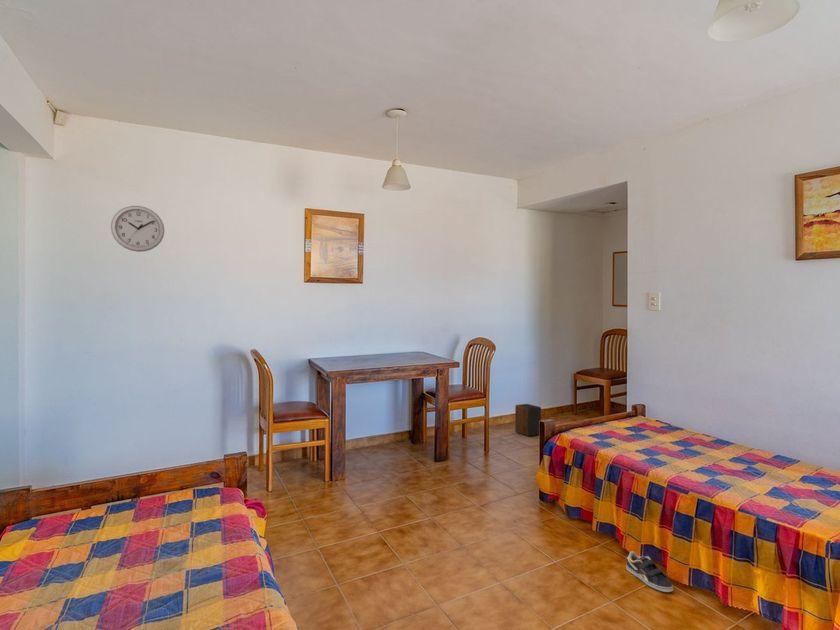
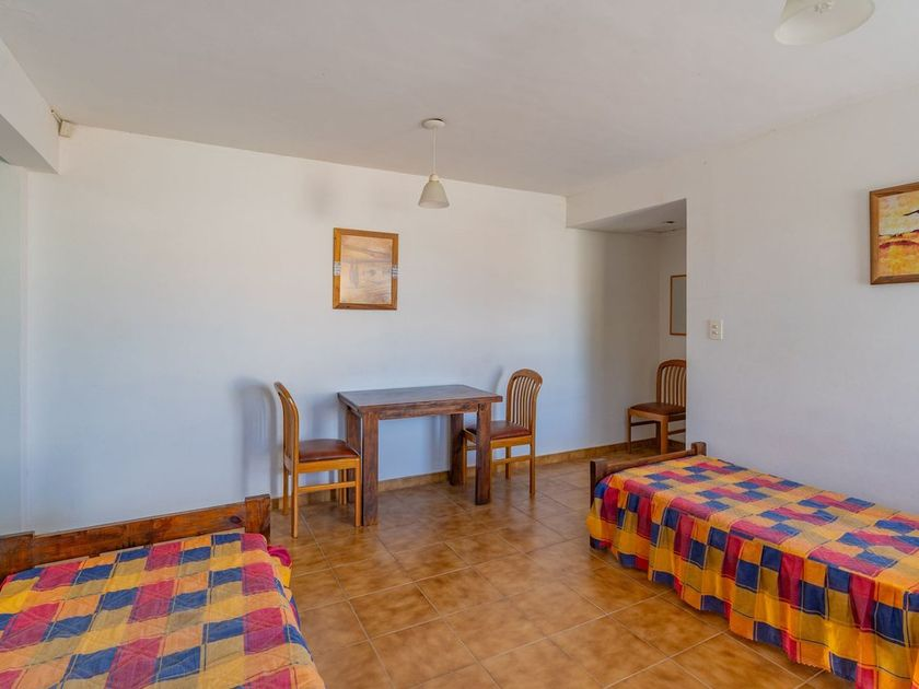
- speaker [514,403,542,437]
- sneaker [625,550,674,593]
- wall clock [110,205,165,253]
